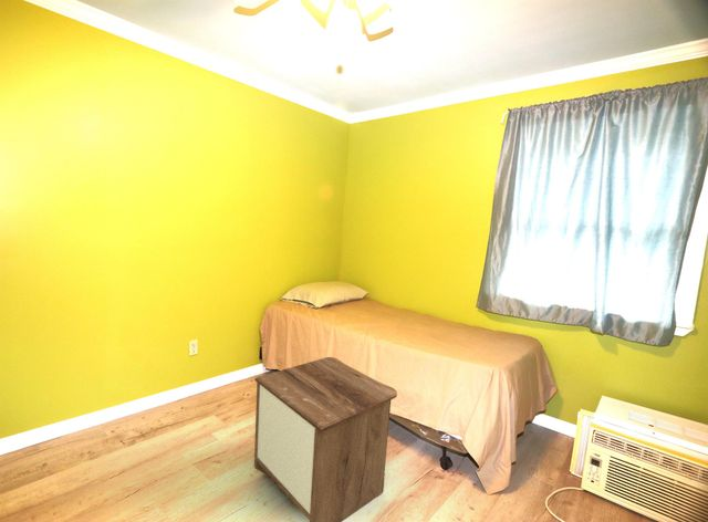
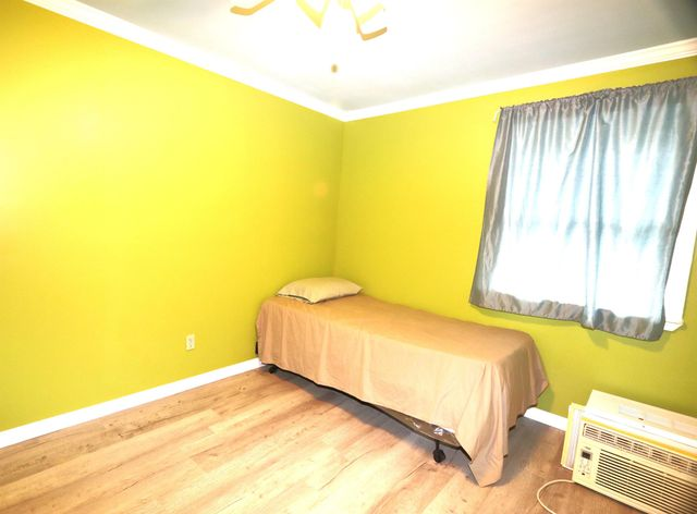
- nightstand [253,356,398,522]
